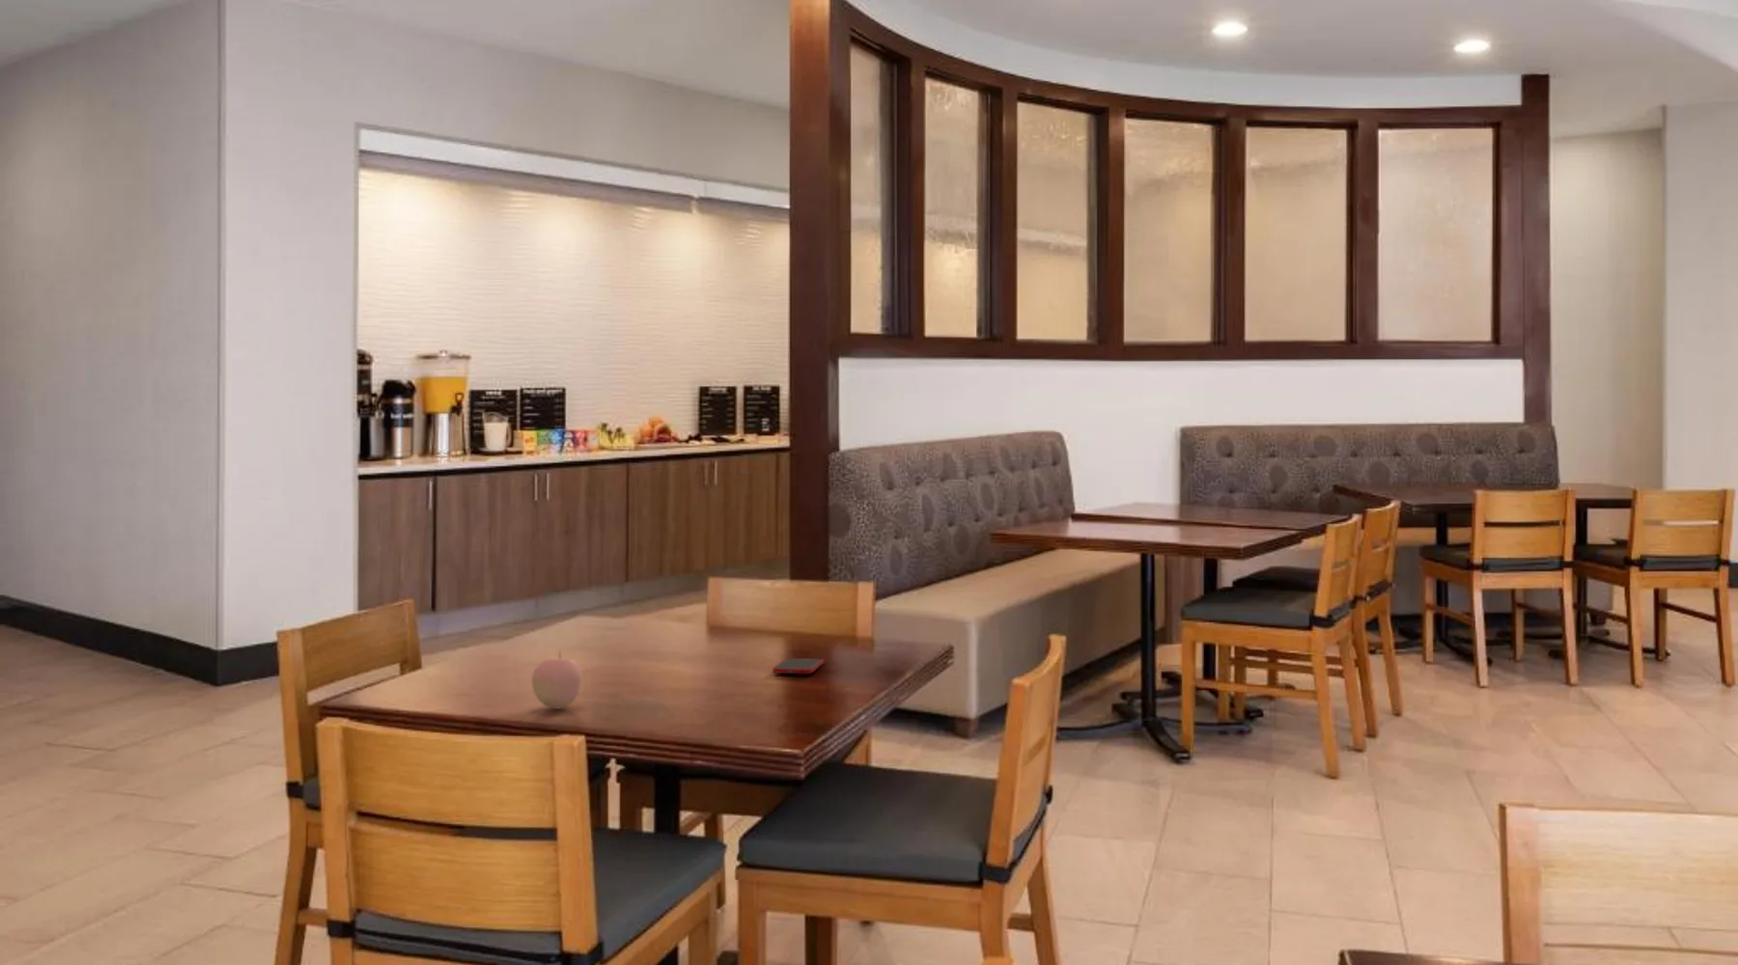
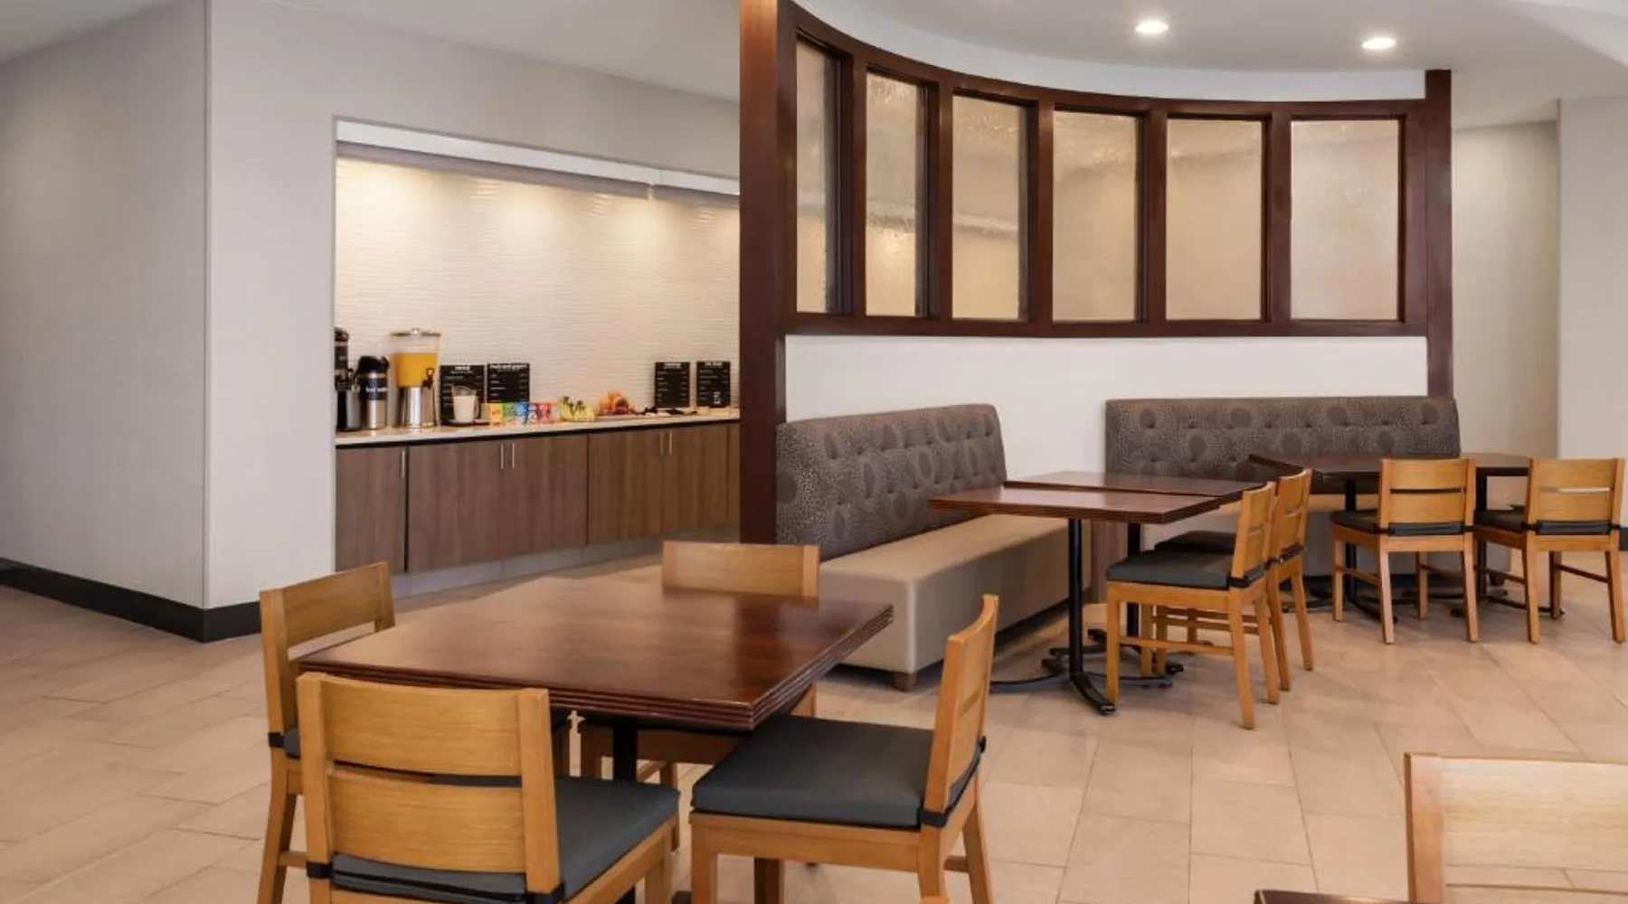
- apple [531,649,584,711]
- cell phone [772,657,825,675]
